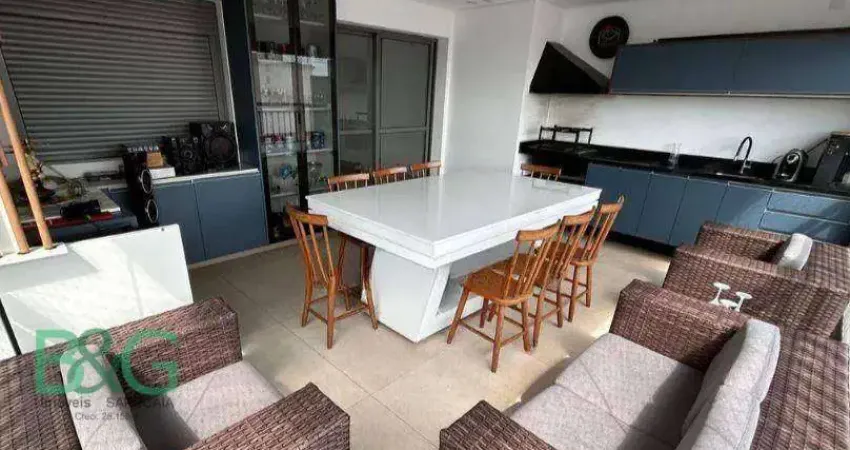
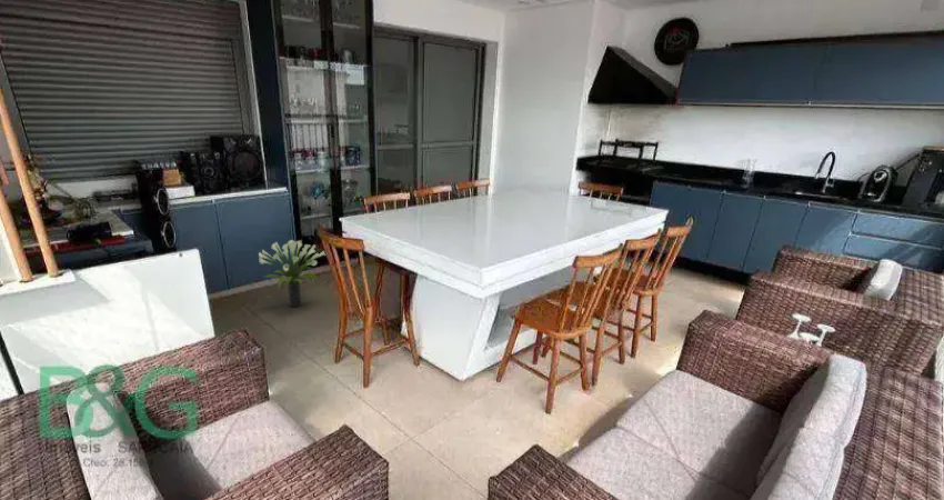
+ potted plant [258,239,327,308]
